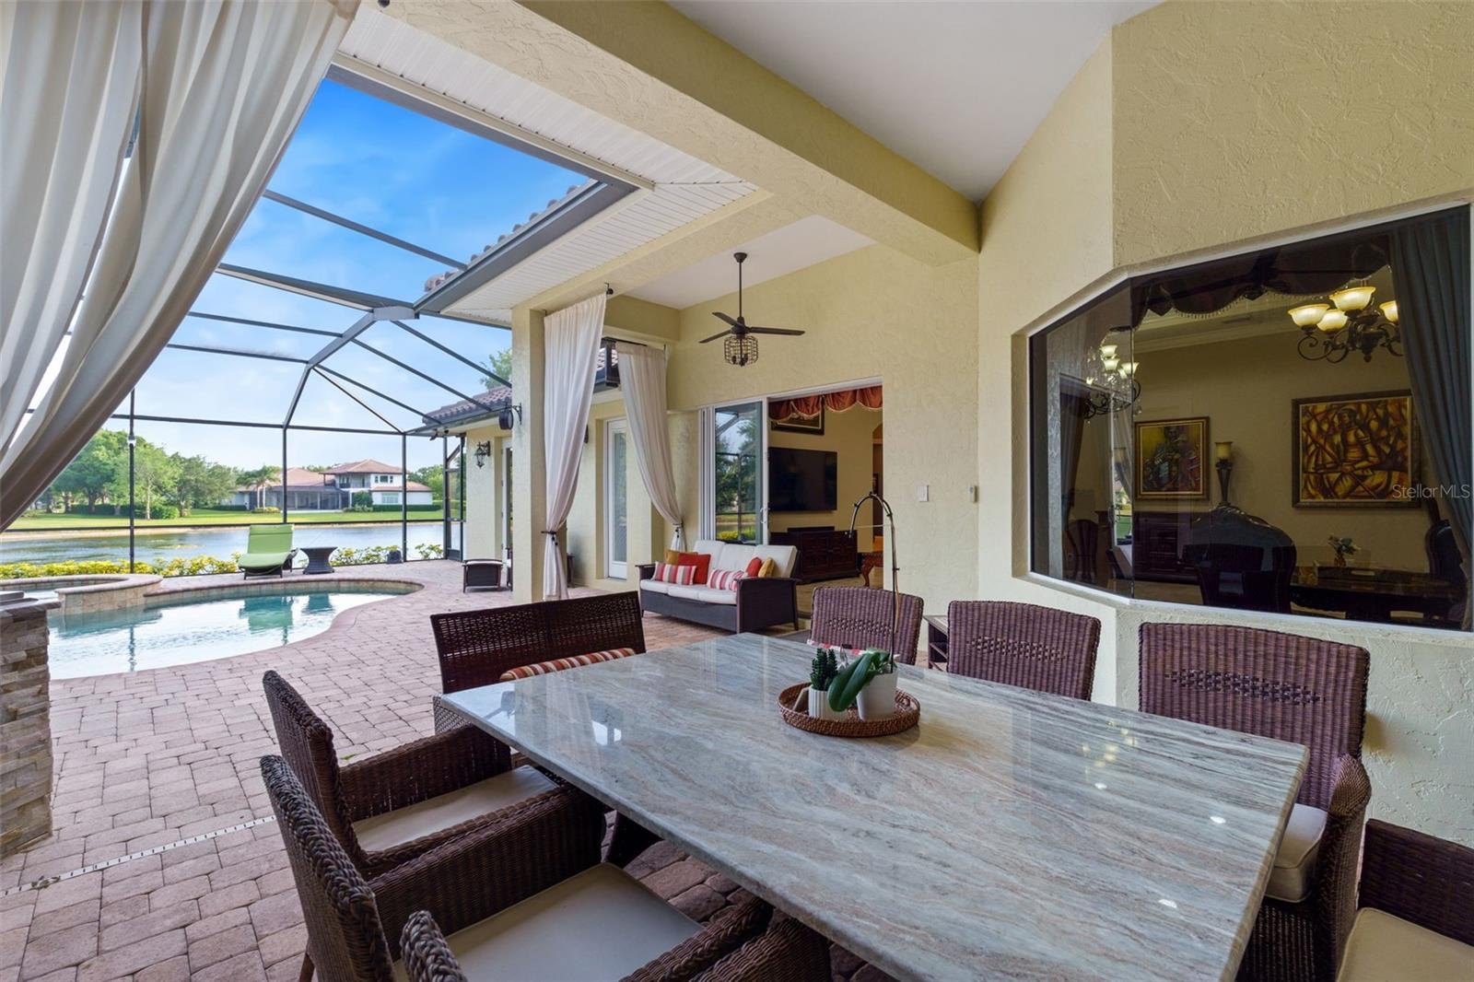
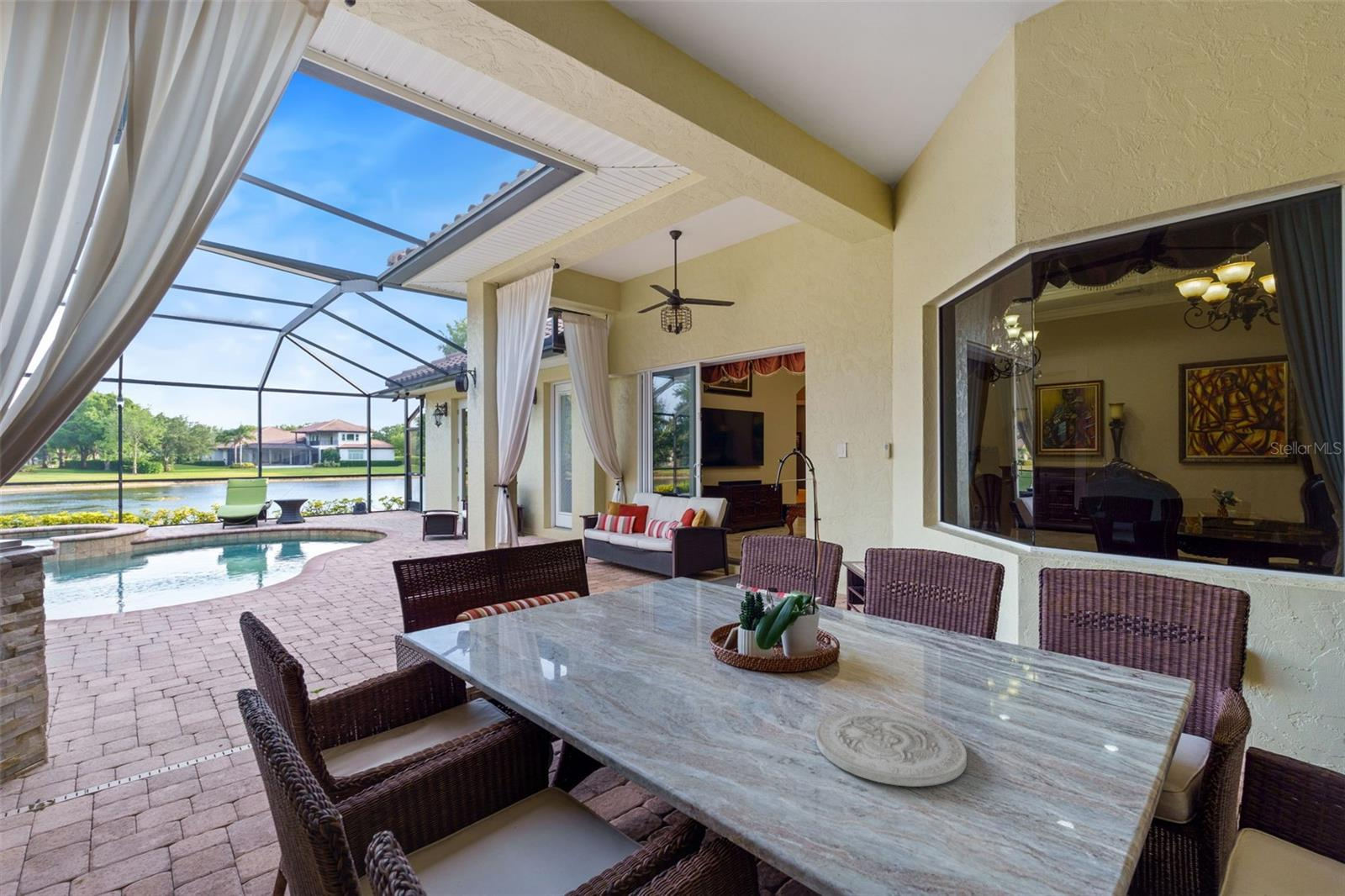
+ plate [815,708,968,788]
